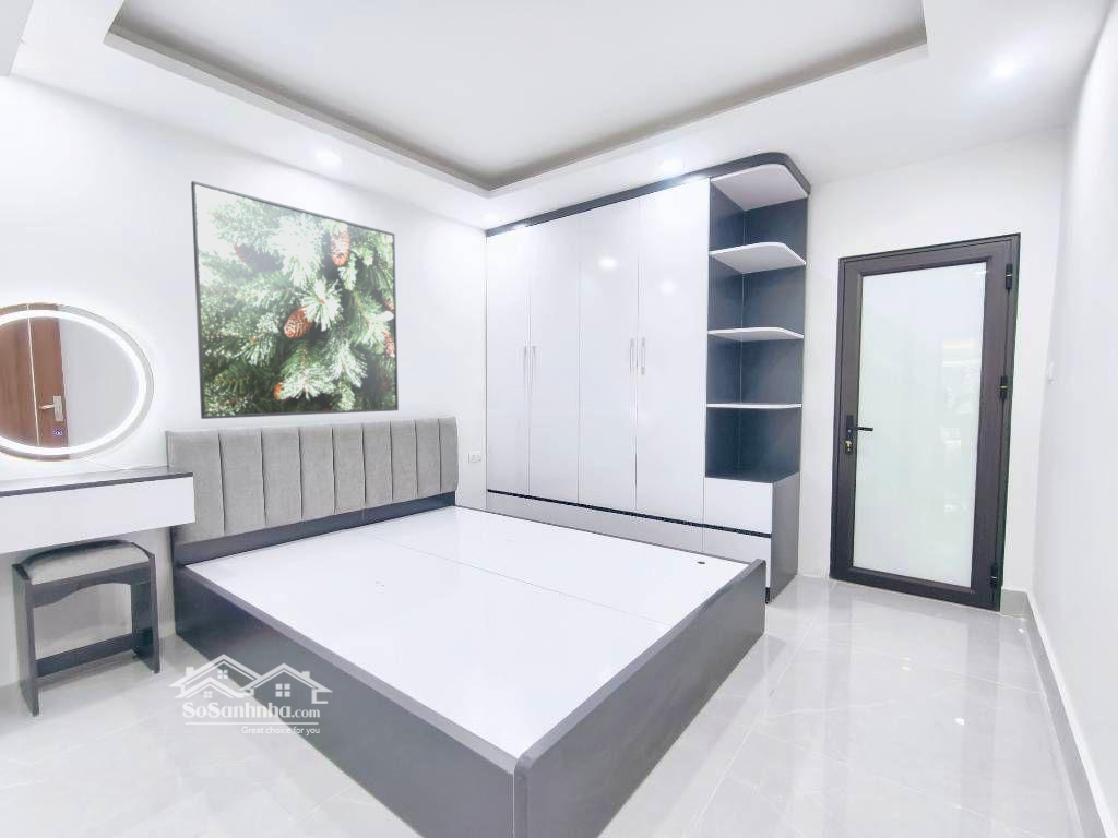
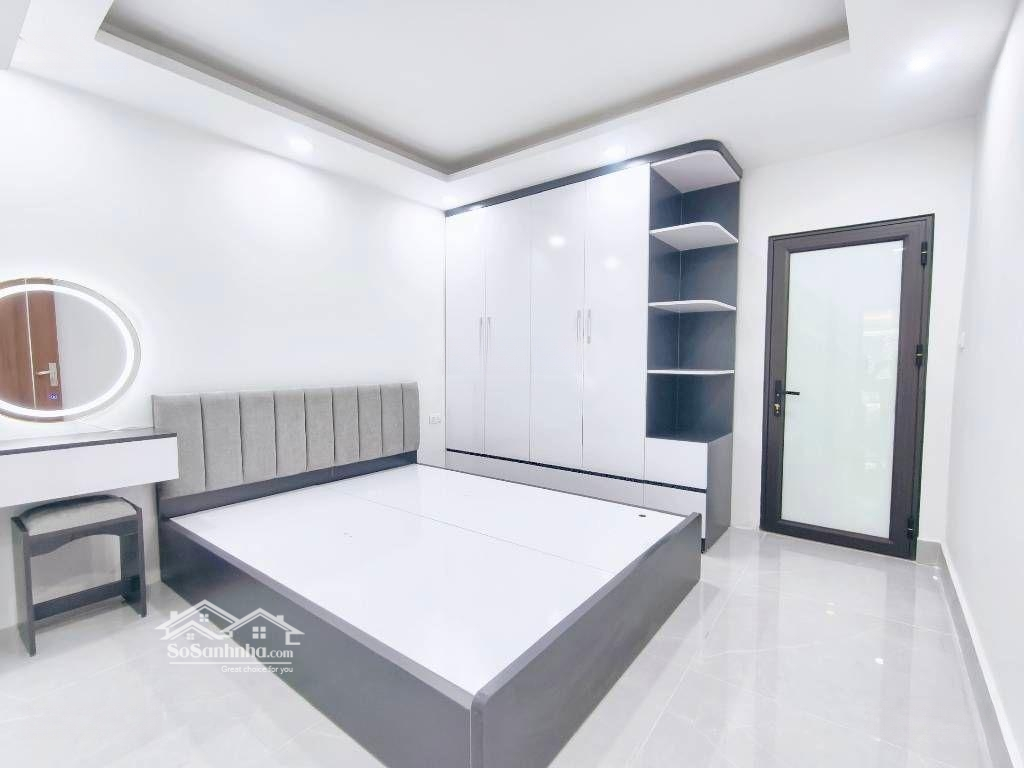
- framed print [190,180,400,420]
